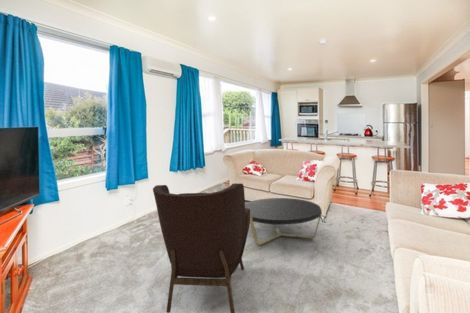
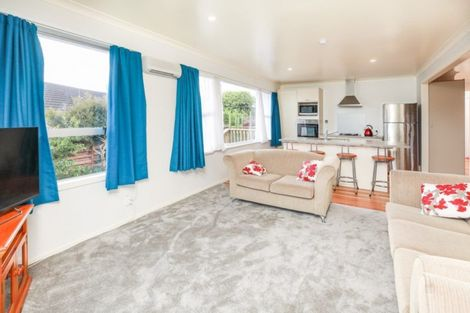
- armchair [152,182,251,313]
- coffee table [245,197,323,247]
